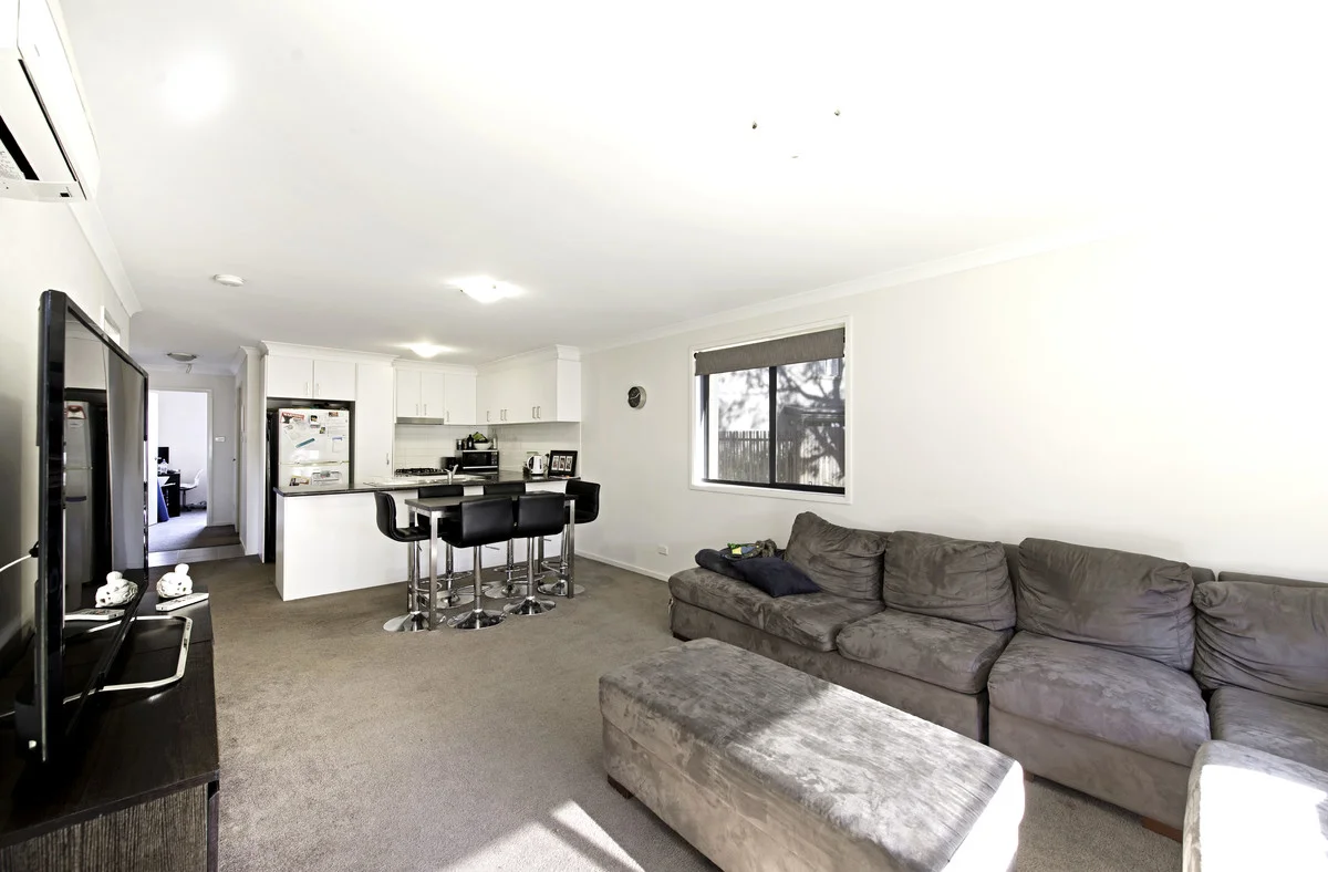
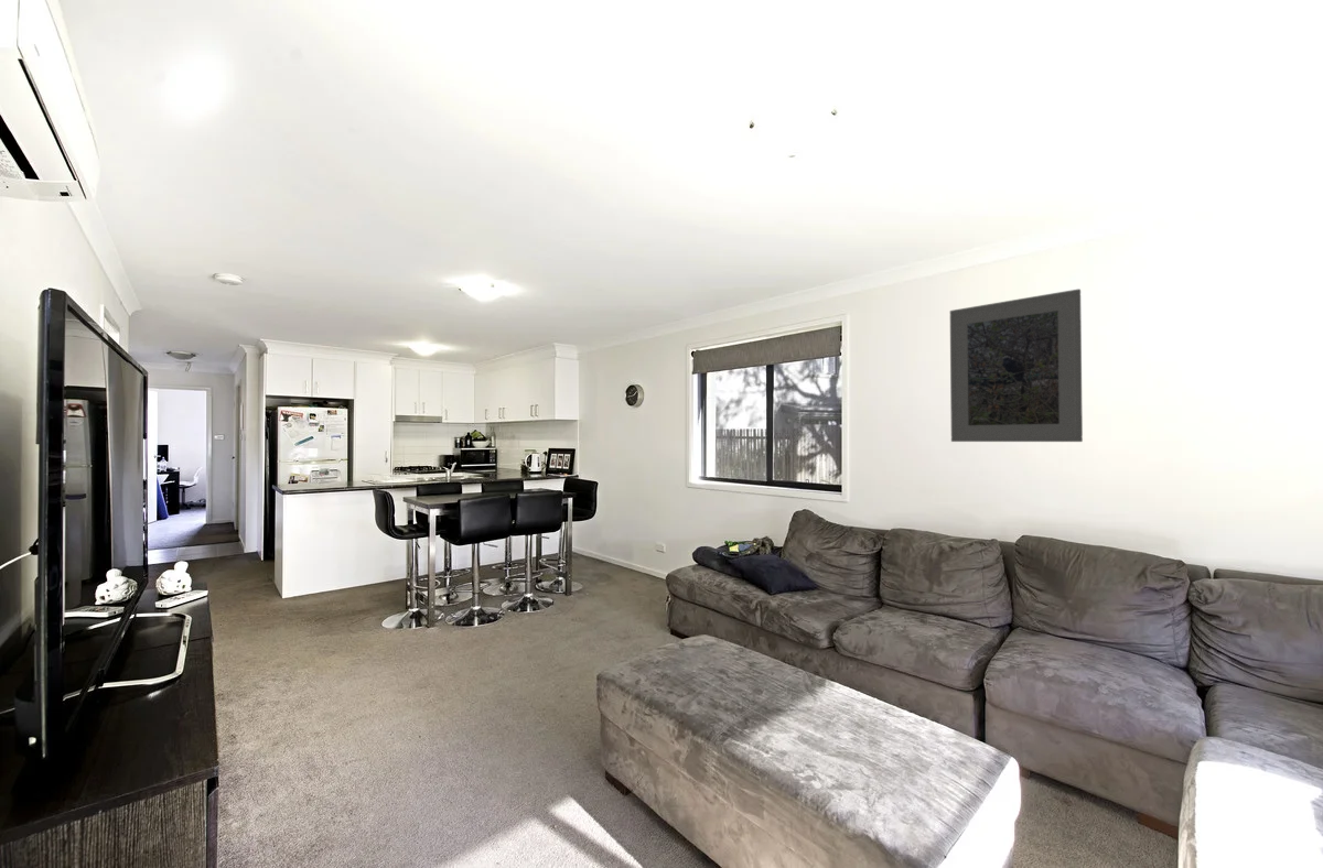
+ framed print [949,287,1084,443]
